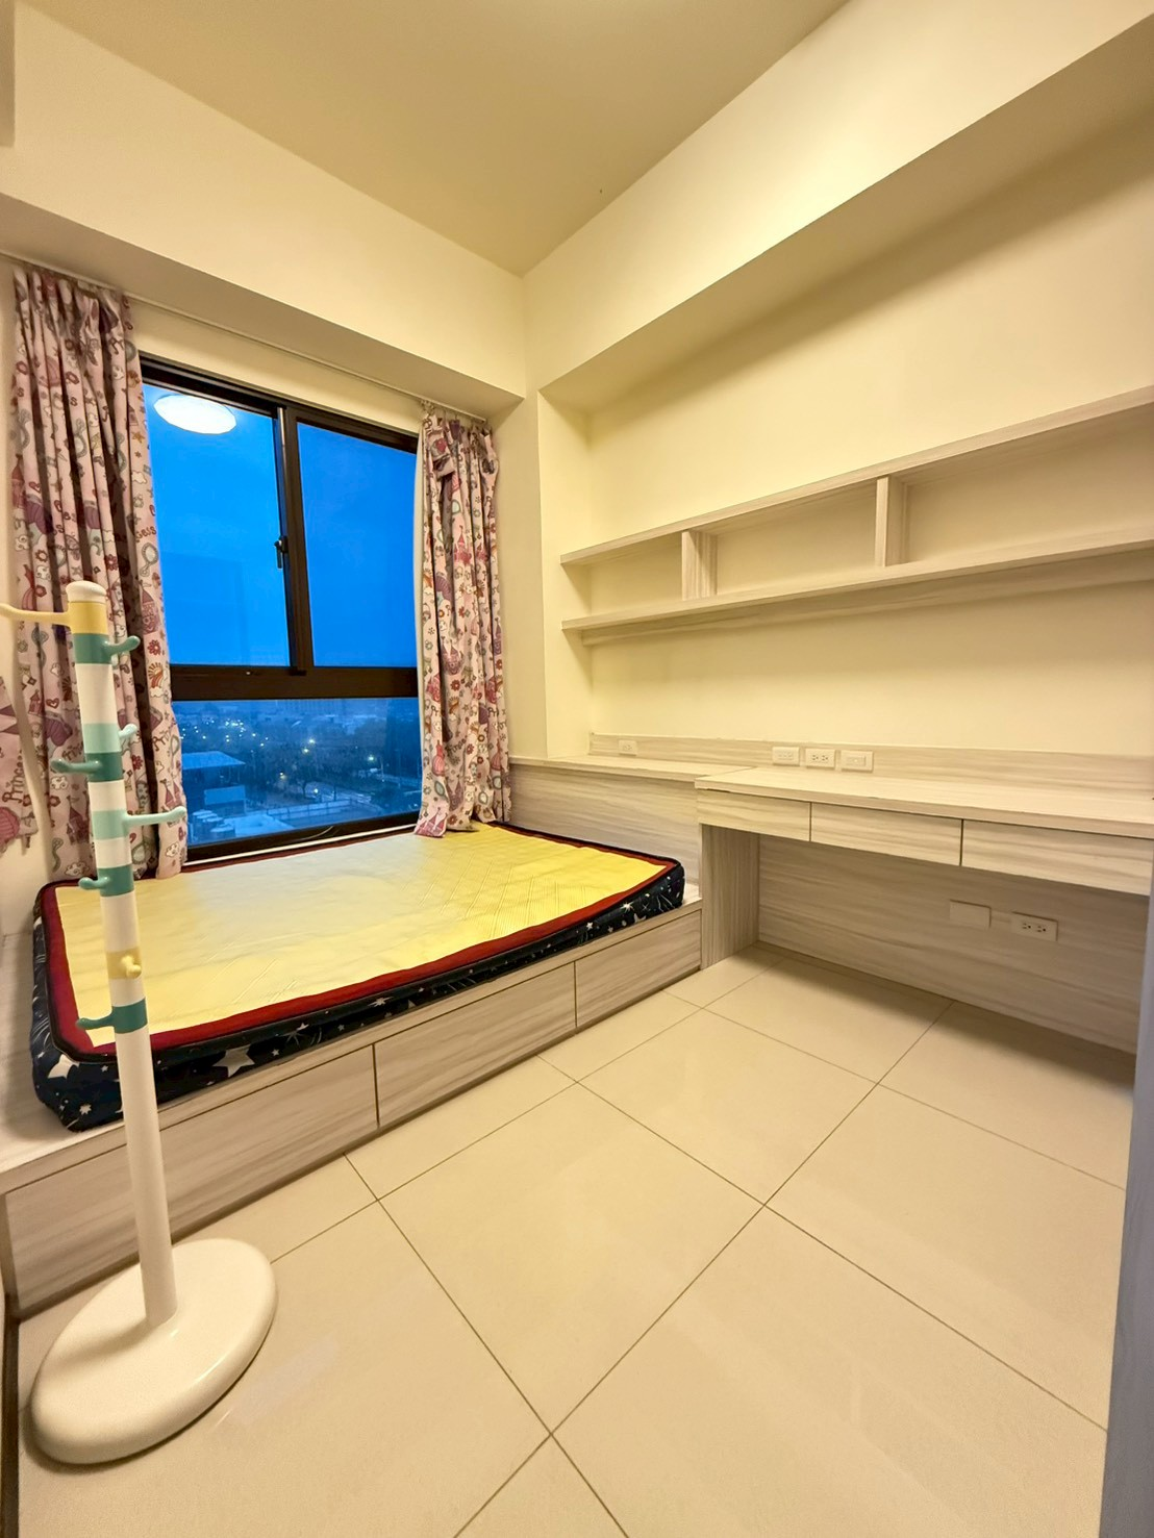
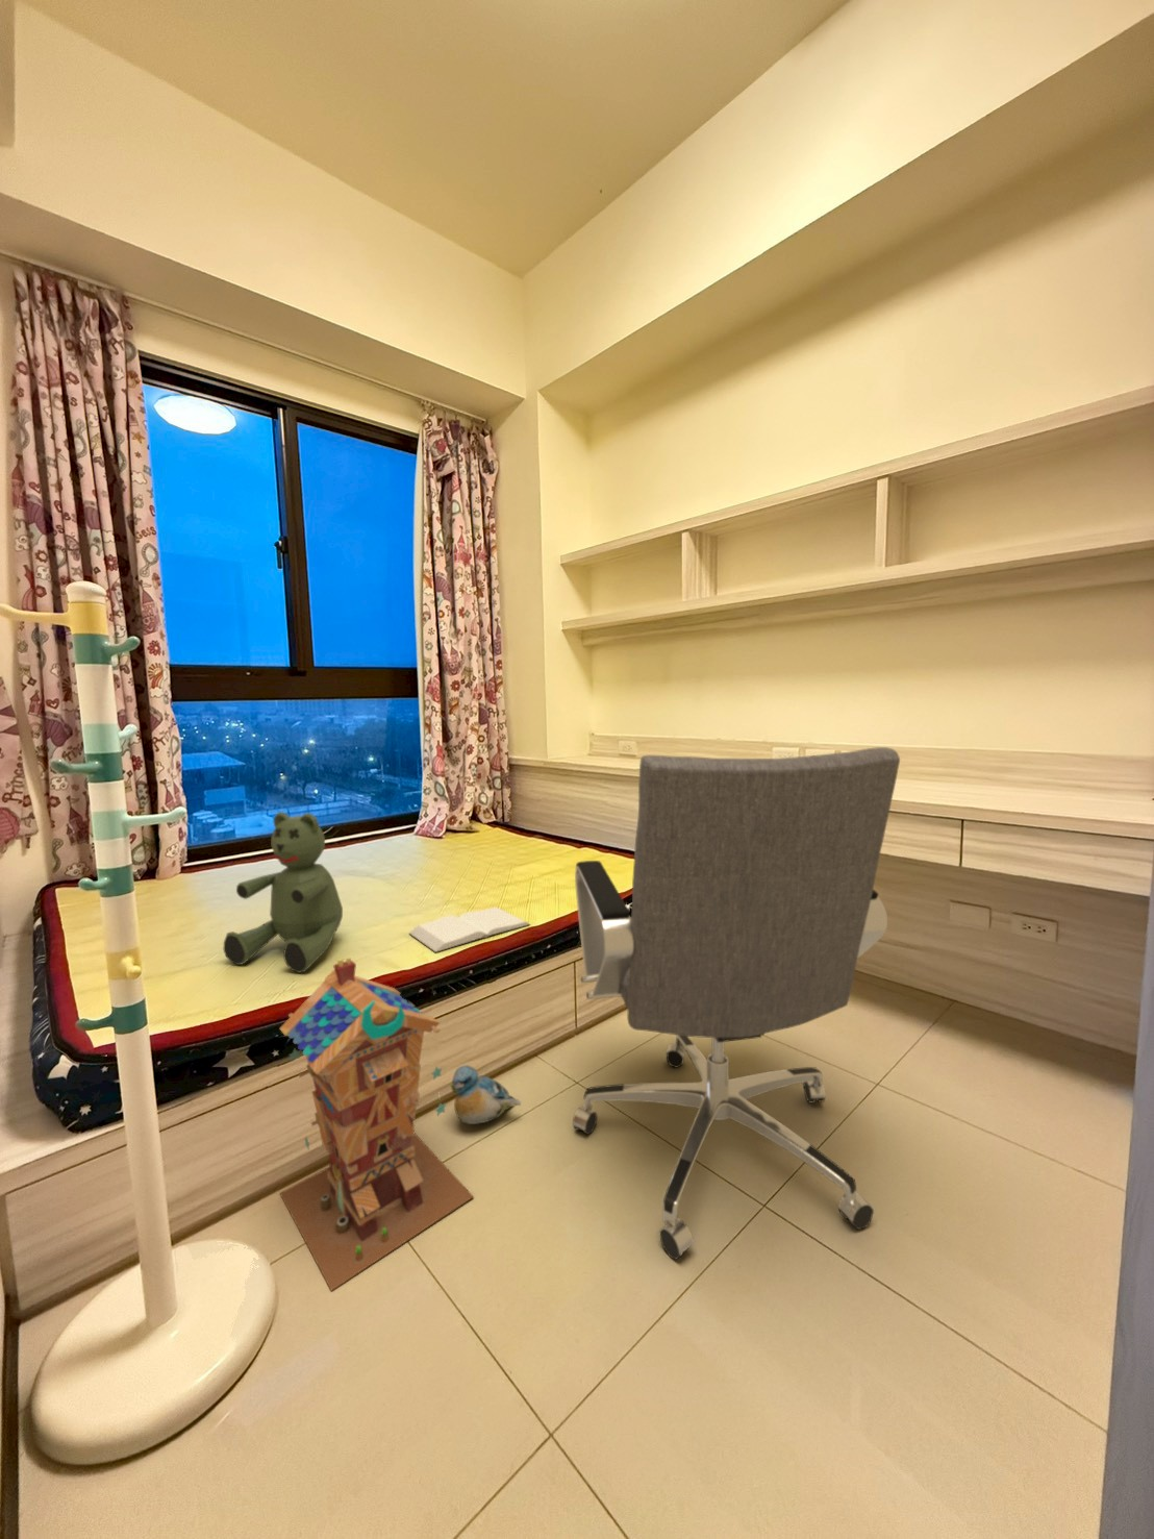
+ office chair [572,746,901,1261]
+ teddy bear [222,810,344,974]
+ toy house [278,956,475,1292]
+ book [407,906,531,953]
+ plush toy [450,1064,521,1125]
